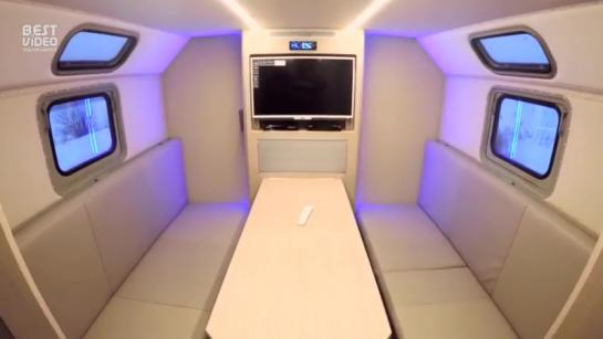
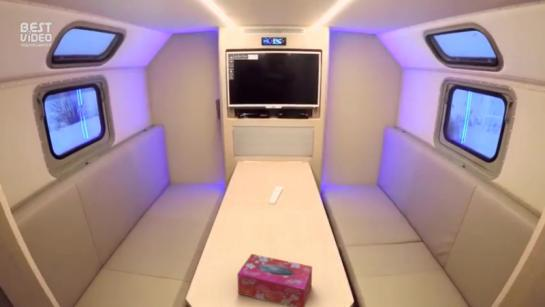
+ tissue box [236,253,313,307]
